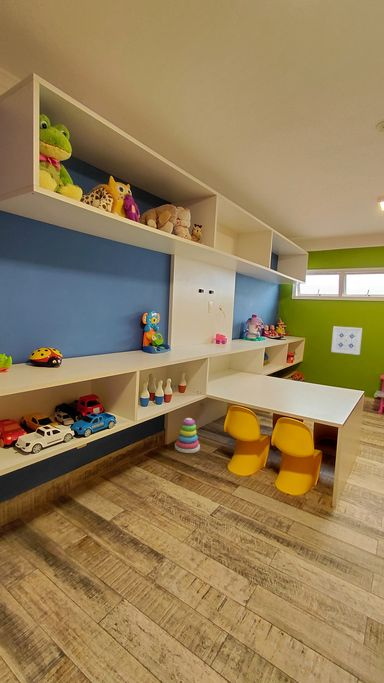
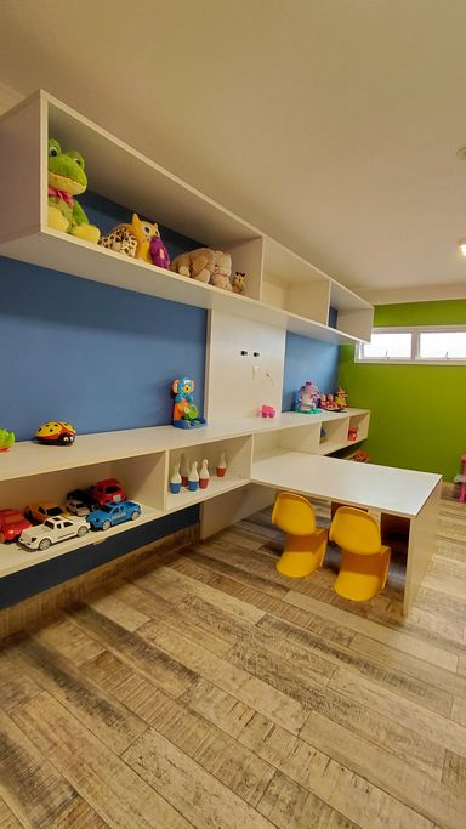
- wall art [330,326,363,356]
- stacking toy [174,417,201,454]
